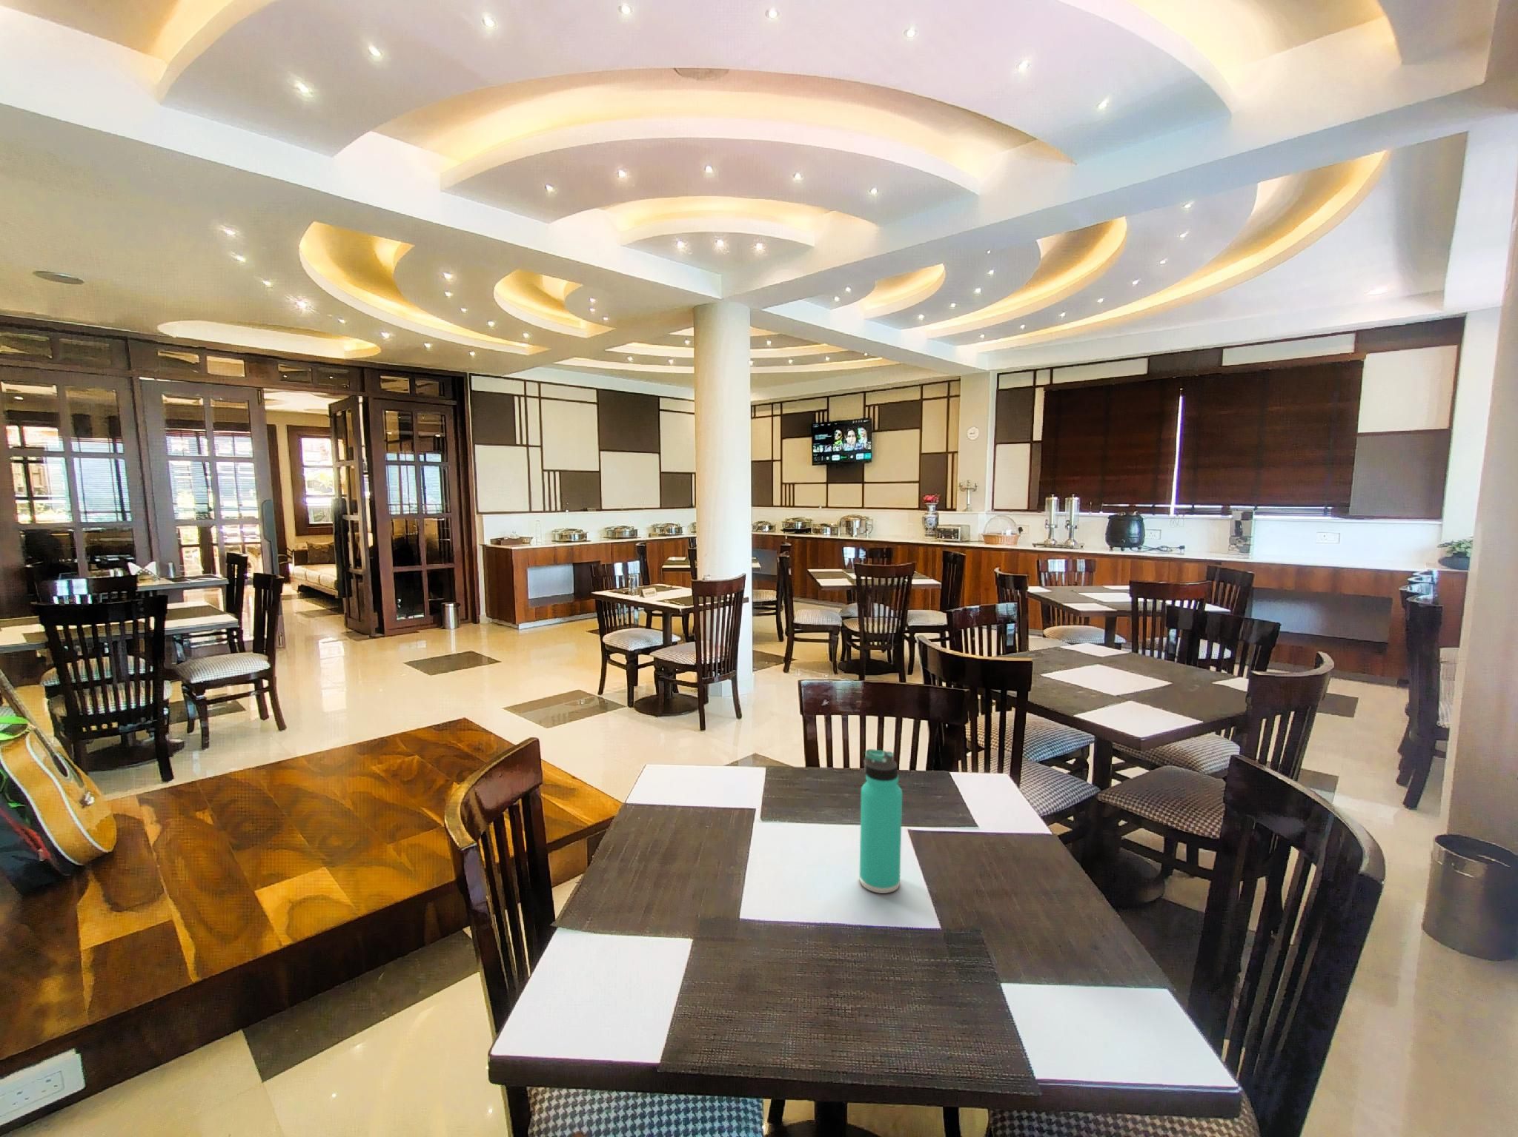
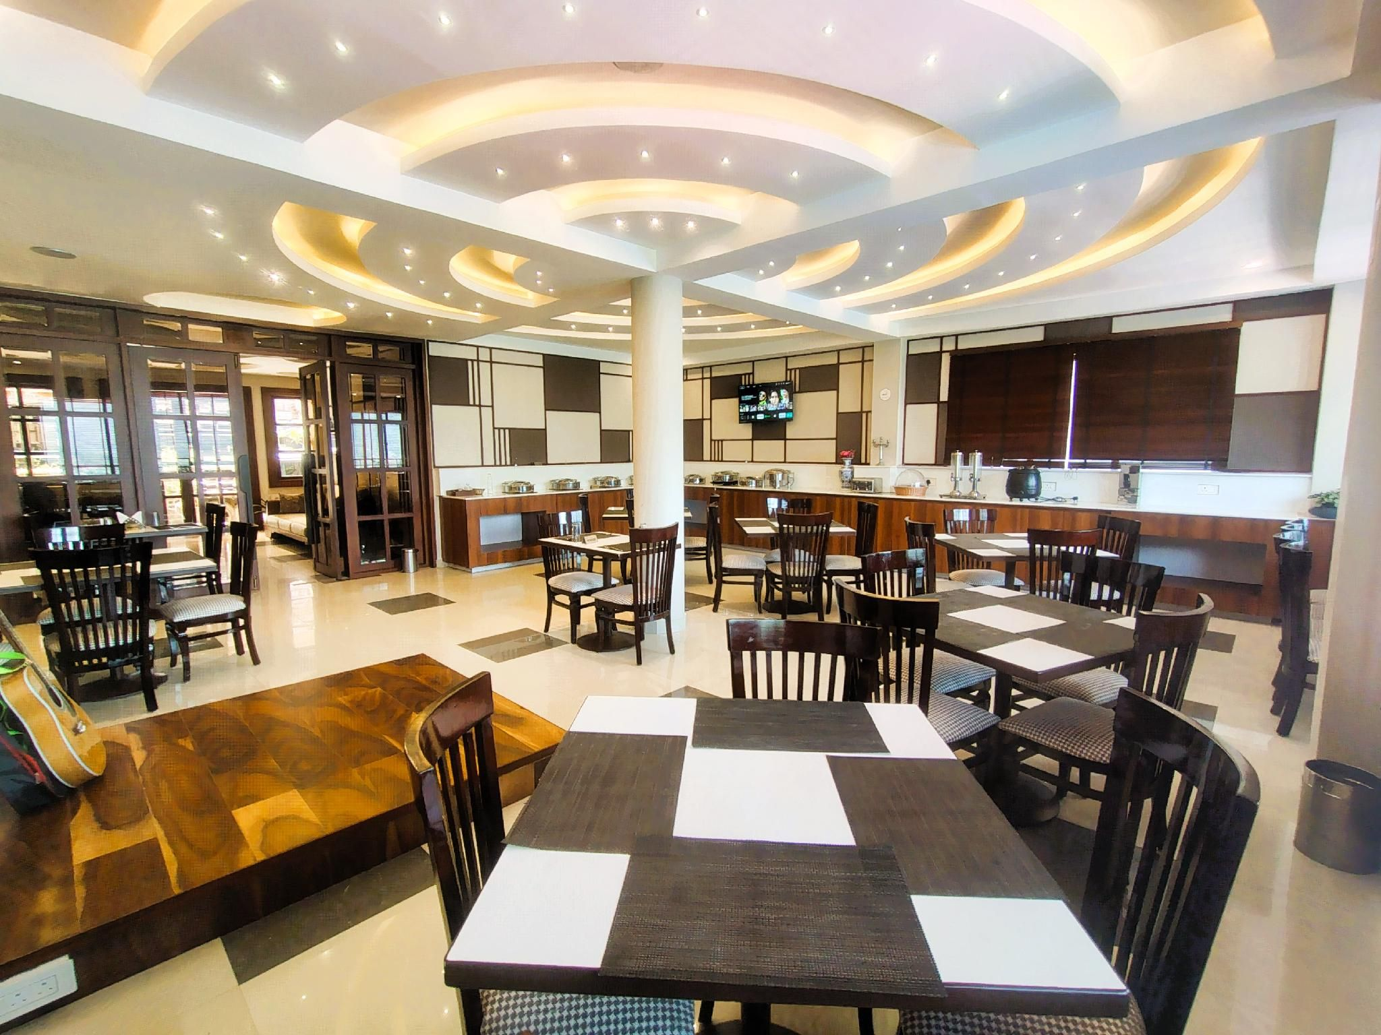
- thermos bottle [858,749,902,895]
